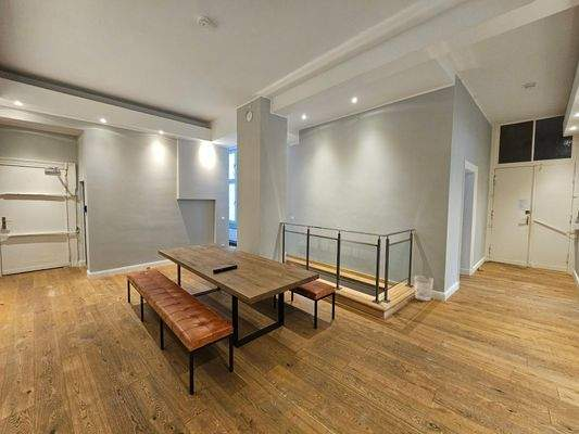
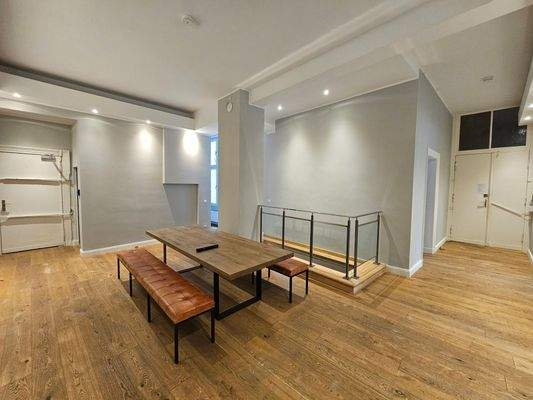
- wastebasket [414,275,435,302]
